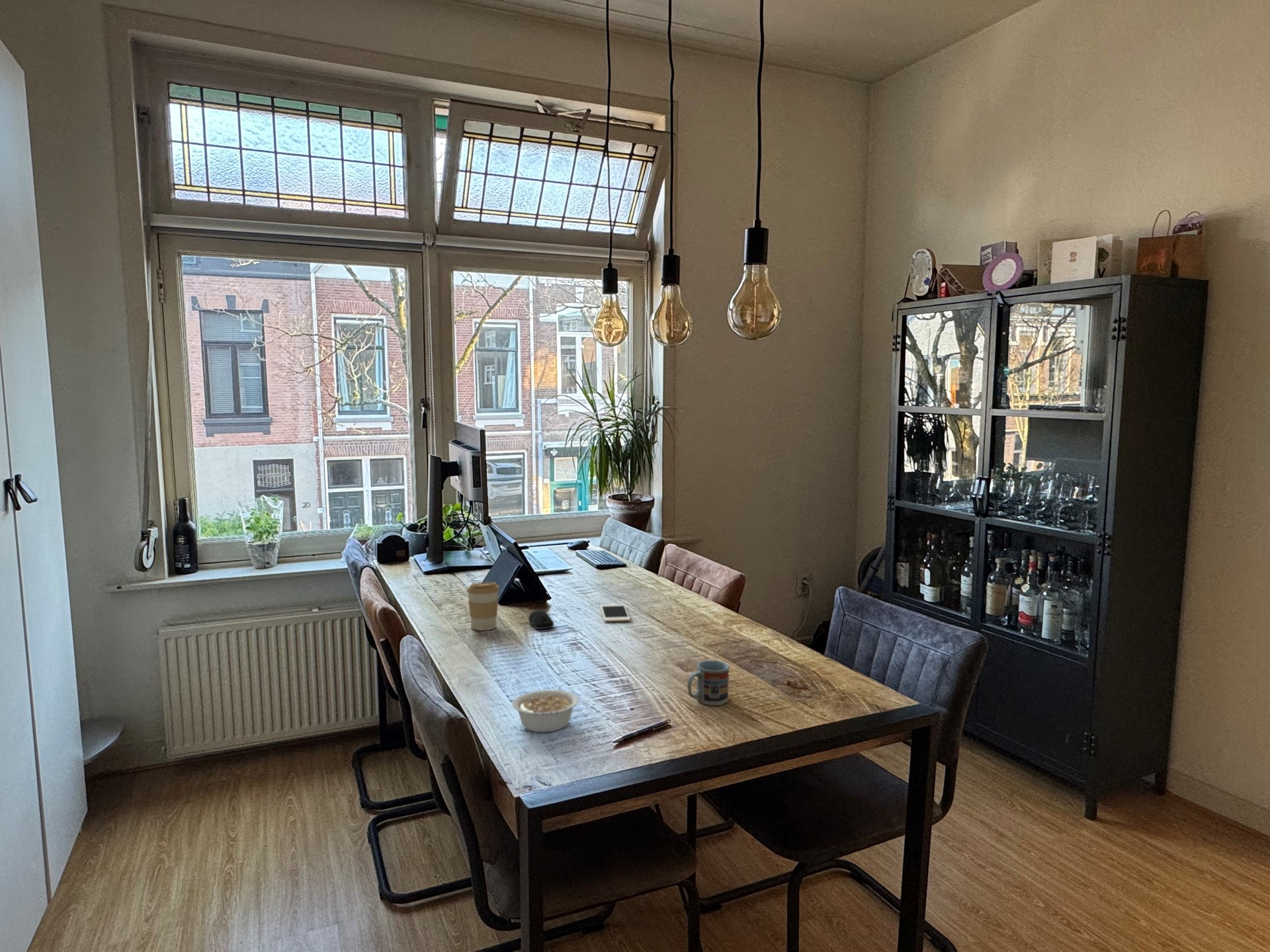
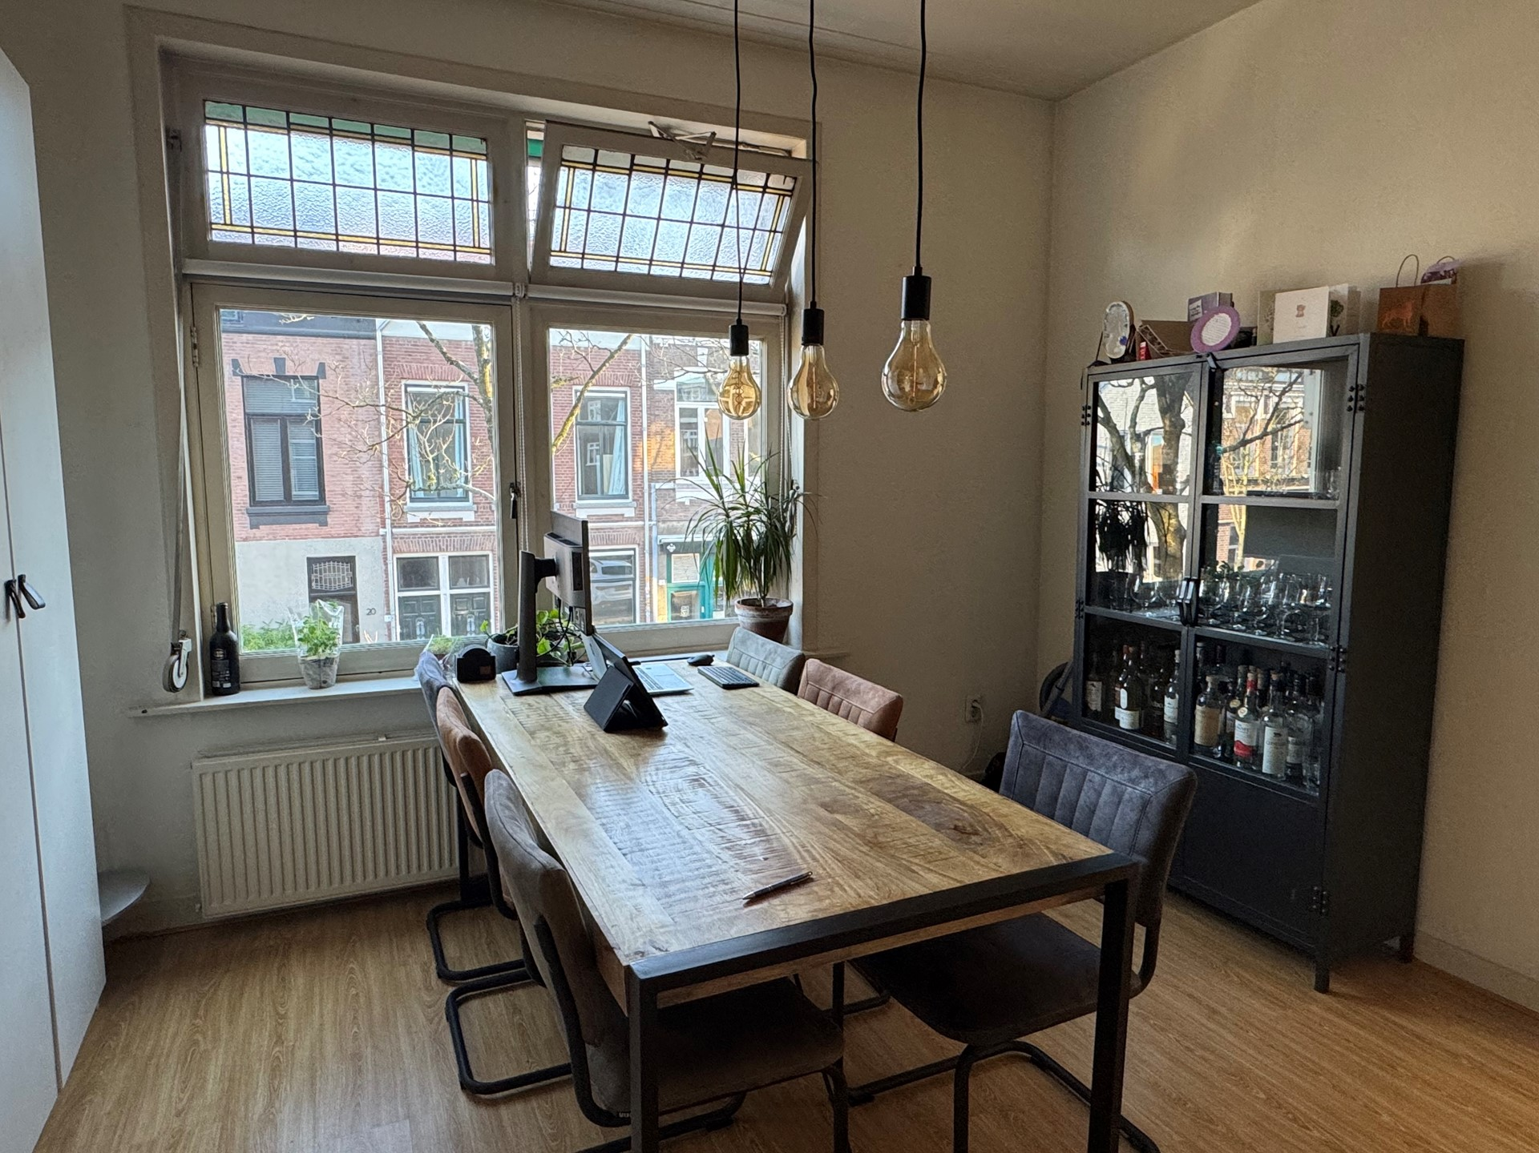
- coffee cup [466,582,500,631]
- computer mouse [528,610,555,630]
- cup [687,659,730,706]
- legume [511,689,590,733]
- cell phone [599,604,631,622]
